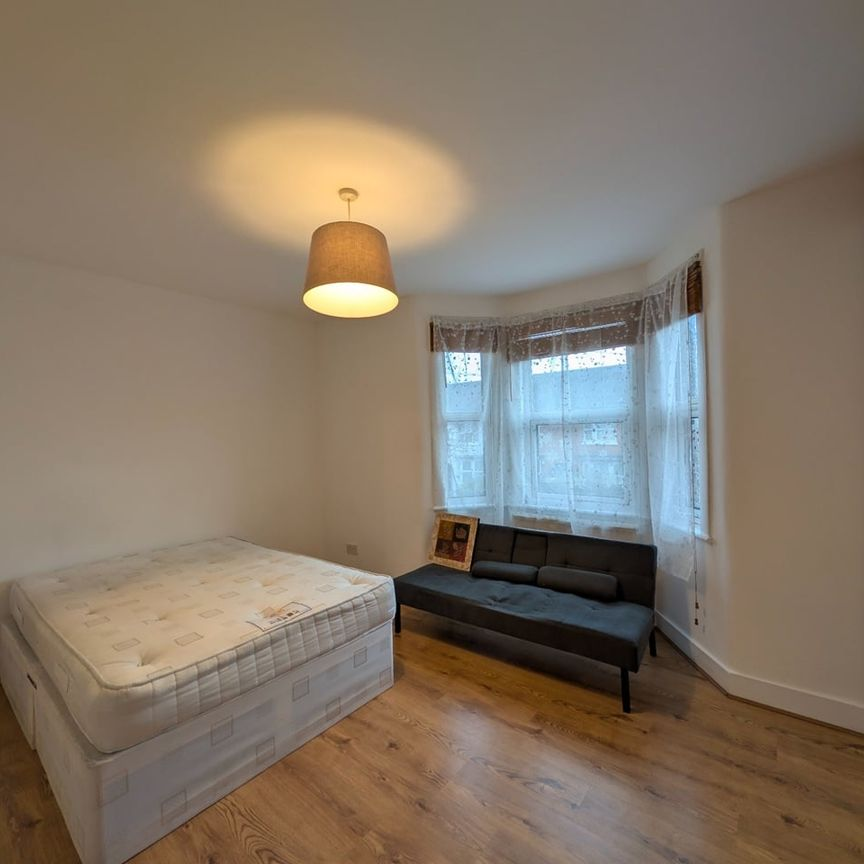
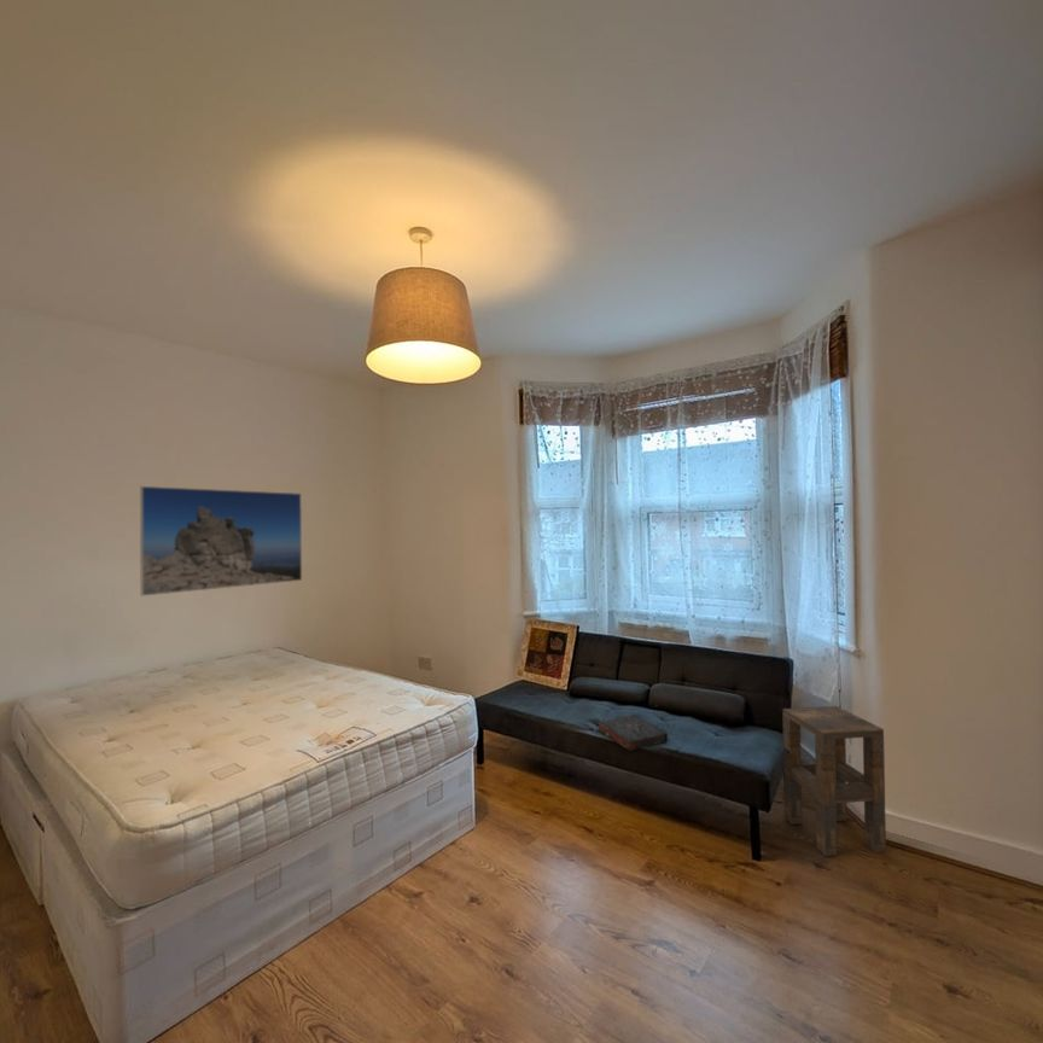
+ book [596,713,669,752]
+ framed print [139,485,303,598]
+ side table [781,705,887,857]
